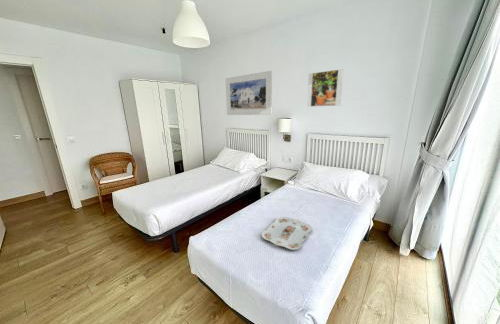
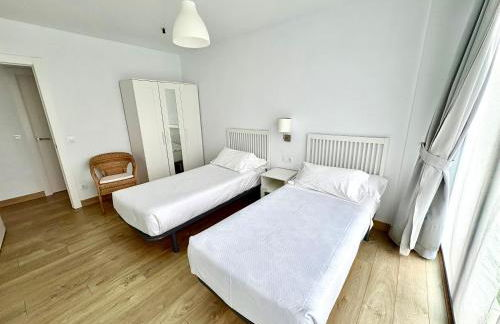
- serving tray [261,216,313,251]
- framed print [306,68,345,108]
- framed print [224,70,273,116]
